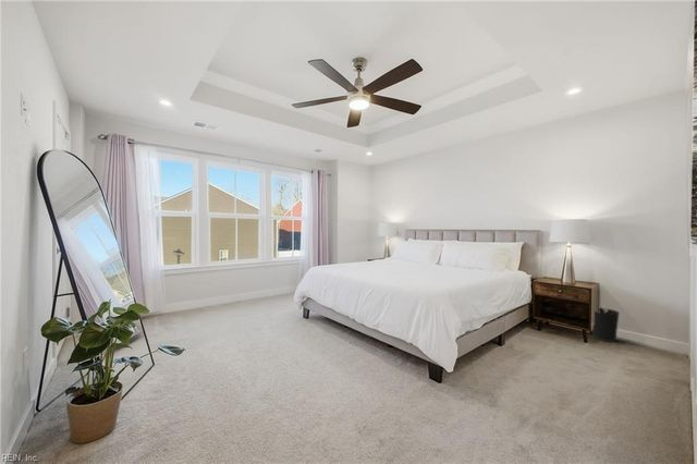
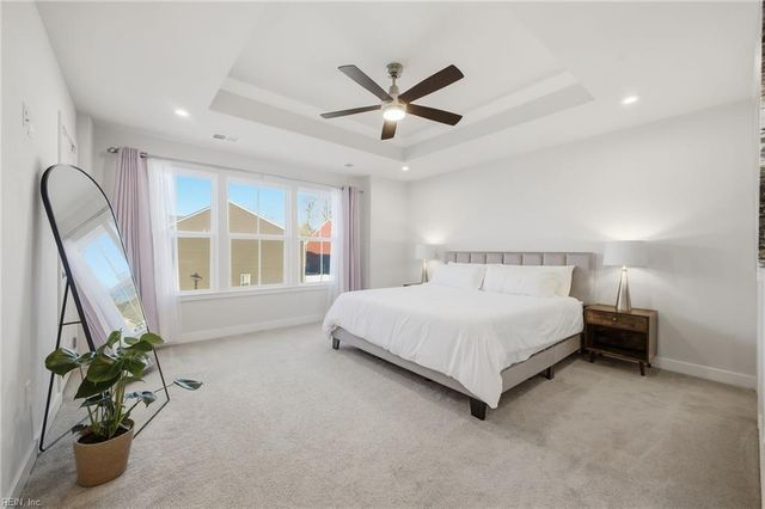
- wastebasket [590,307,621,343]
